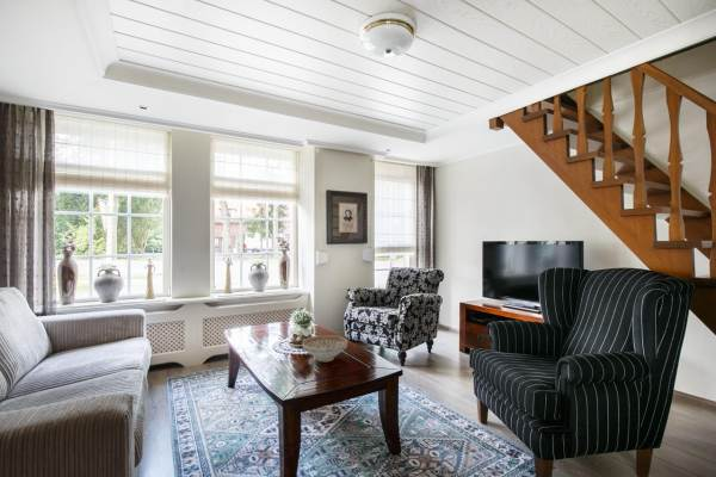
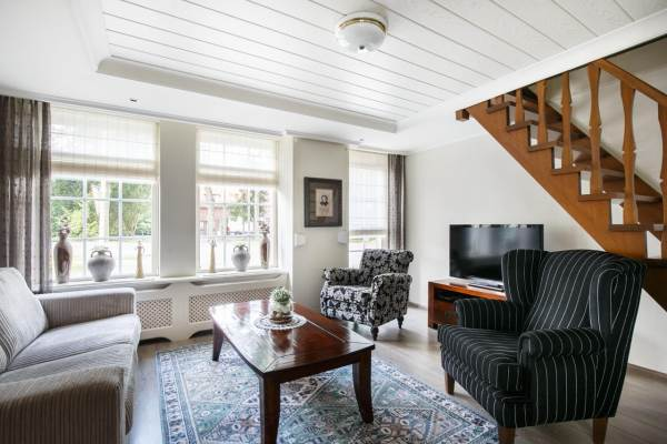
- decorative bowl [301,334,348,364]
